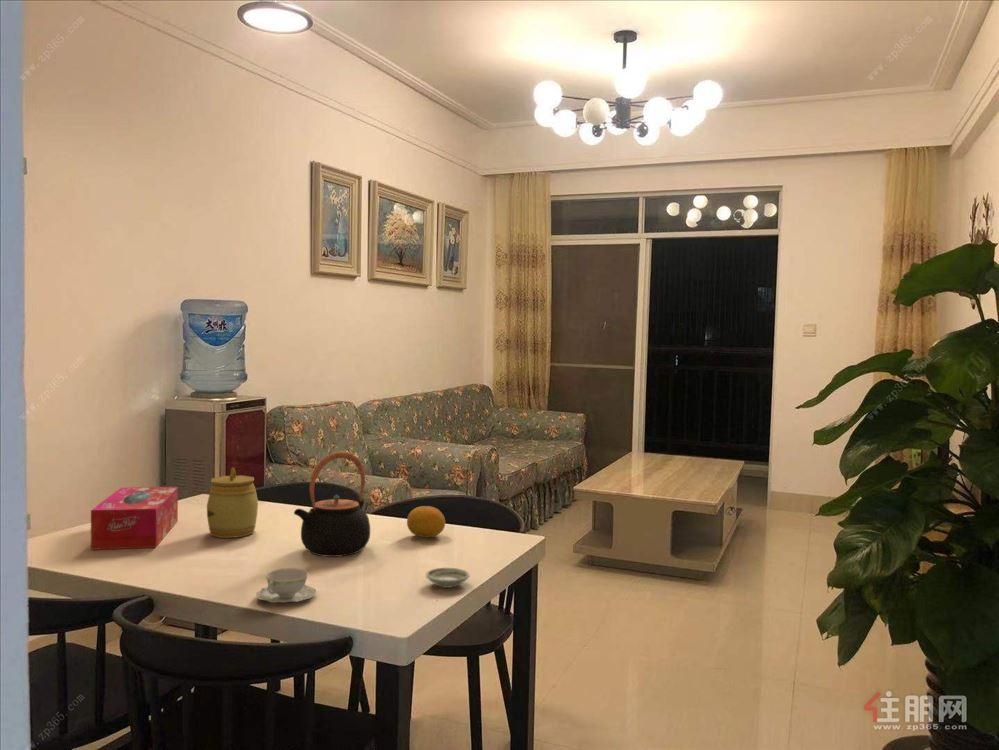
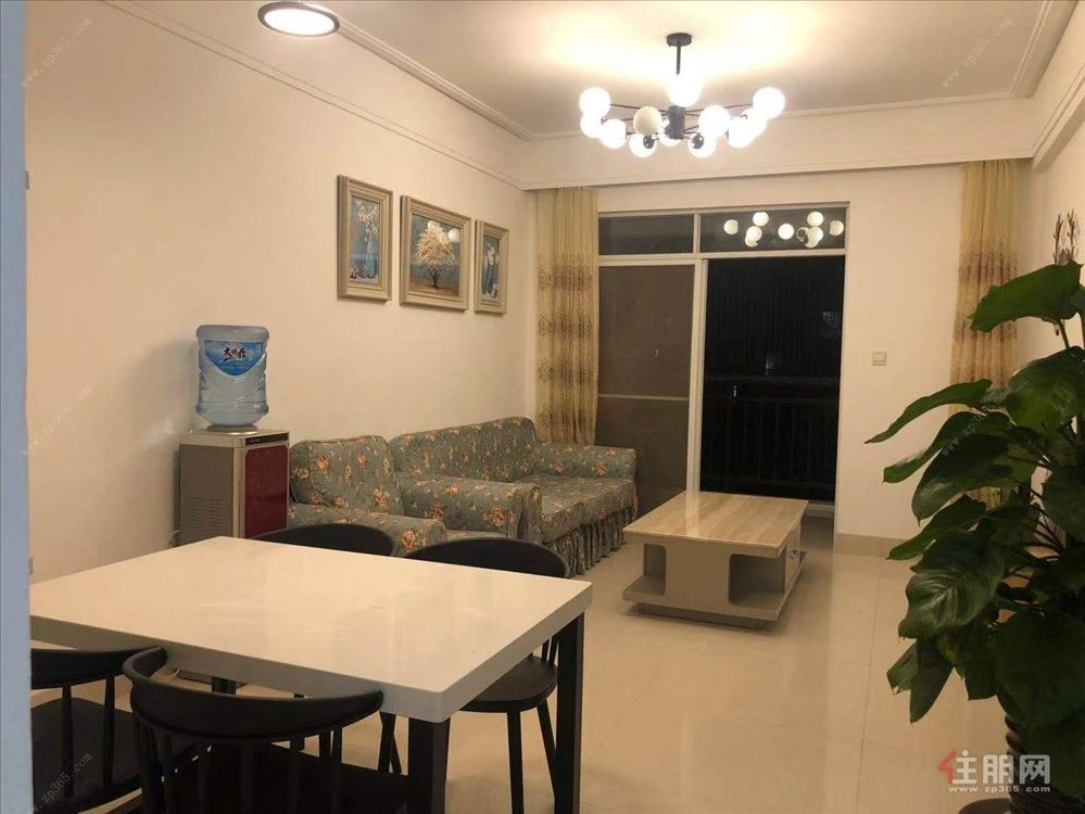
- saucer [425,567,471,589]
- teapot [293,450,371,558]
- chinaware [255,567,317,604]
- jar [206,467,259,539]
- fruit [406,505,446,538]
- tissue box [90,486,179,551]
